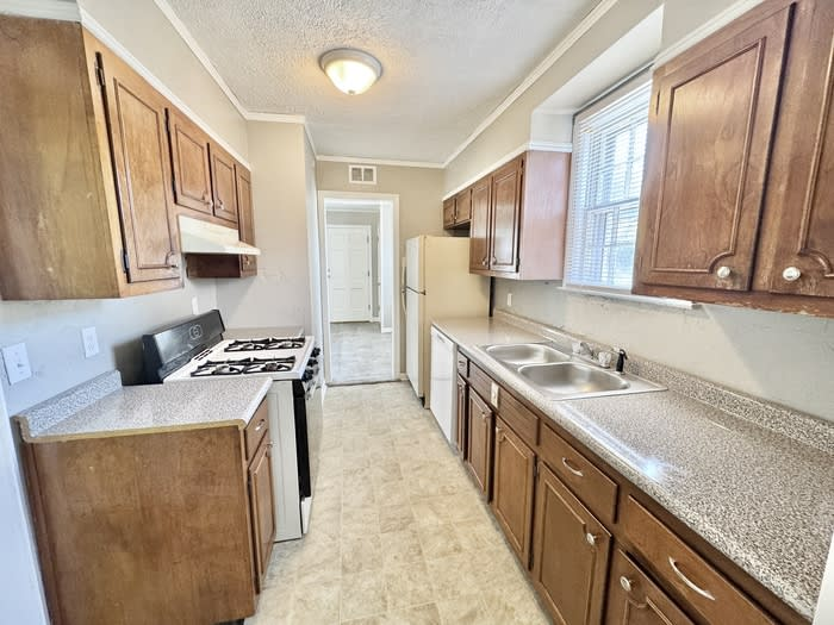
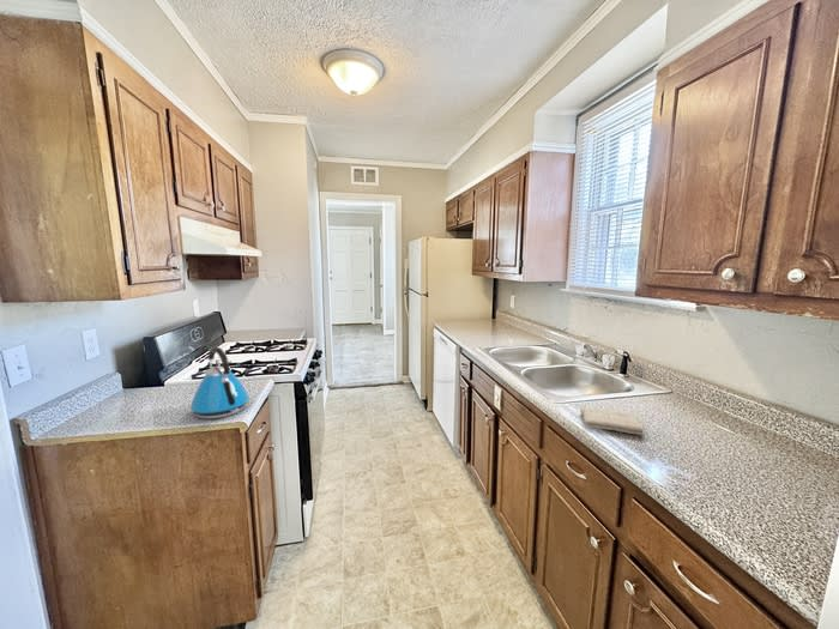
+ kettle [189,346,251,419]
+ washcloth [580,406,646,436]
